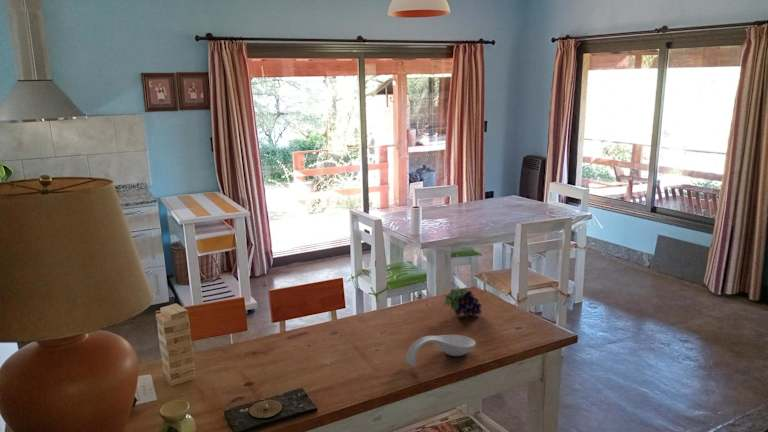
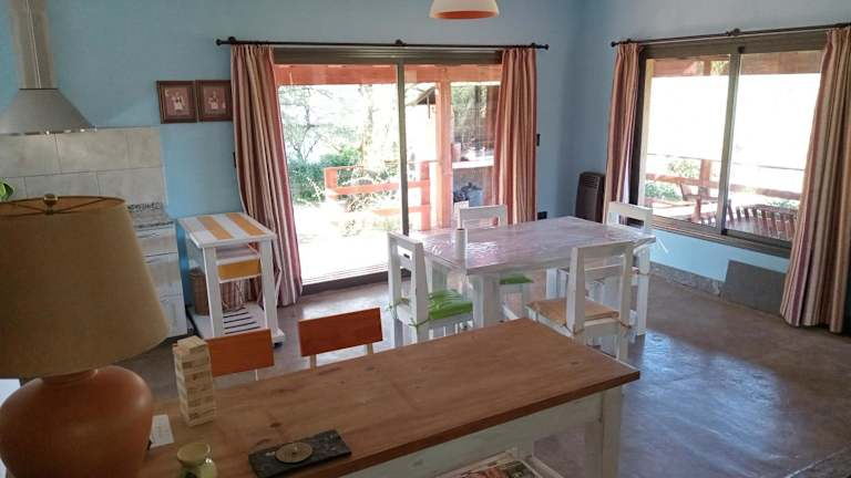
- spoon rest [405,334,477,368]
- fruit [443,286,482,317]
